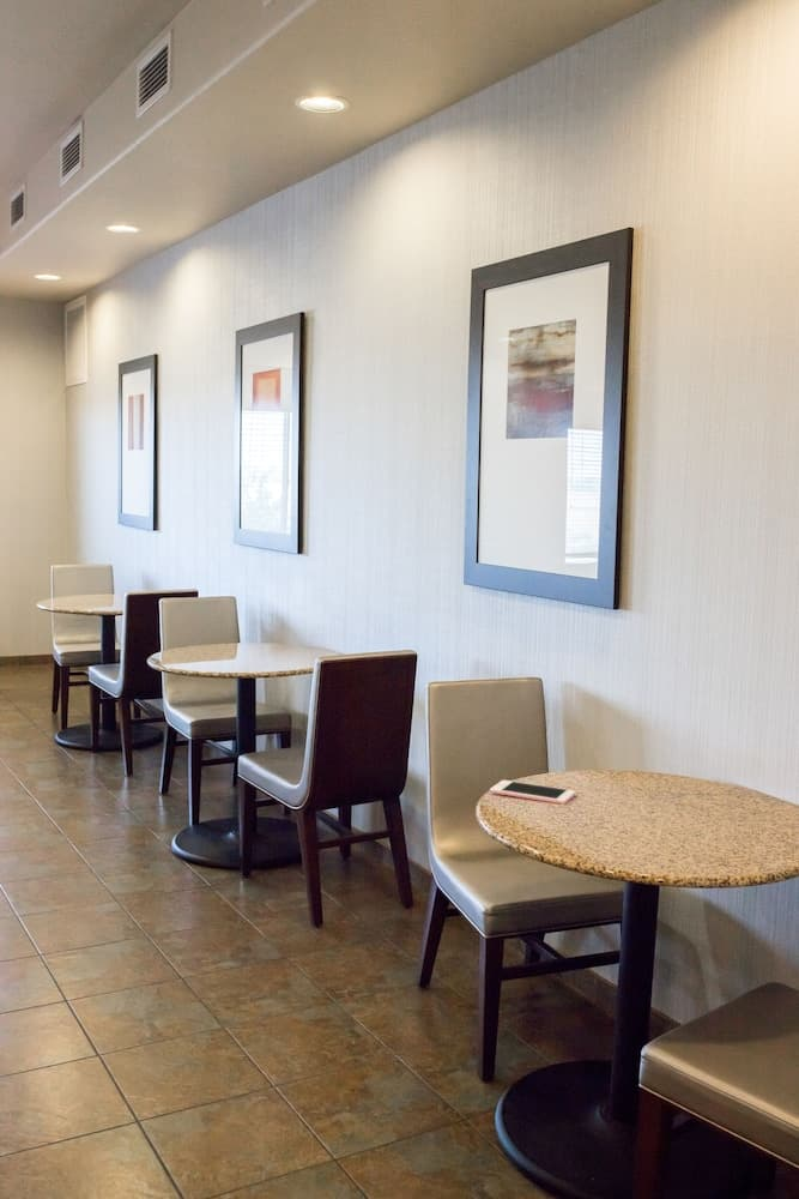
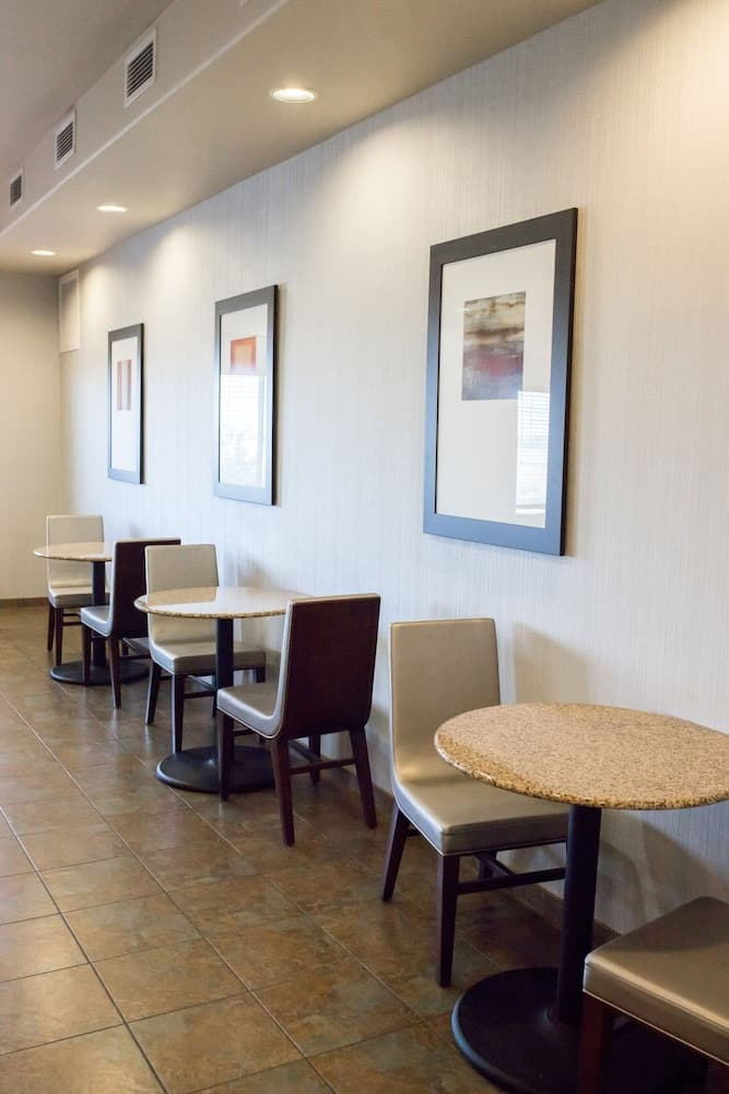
- cell phone [489,779,576,806]
